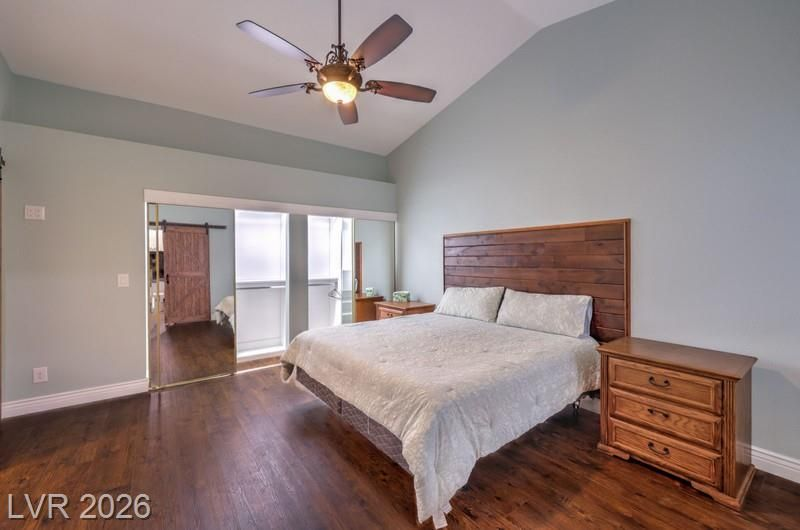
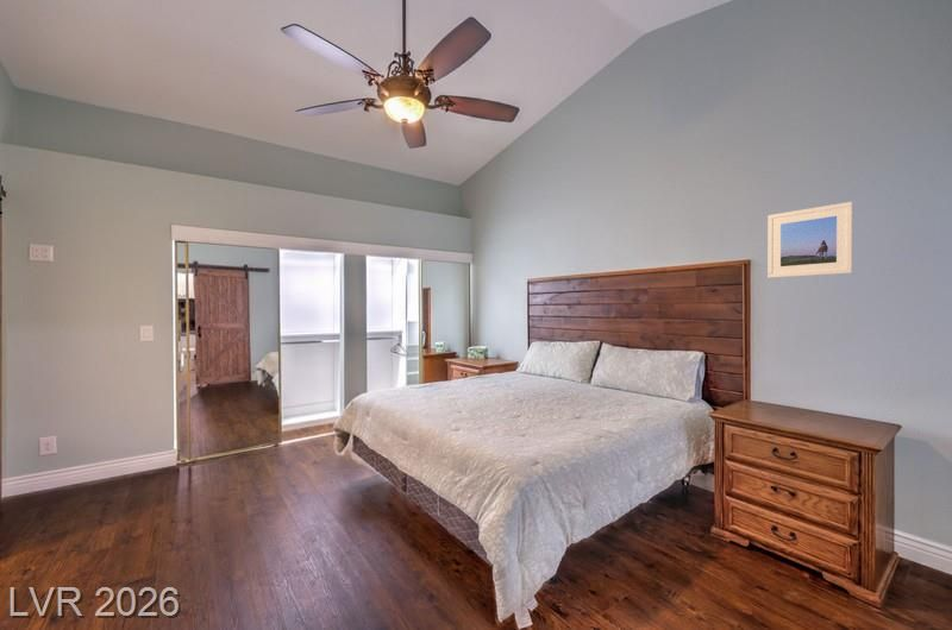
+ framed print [766,201,854,279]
